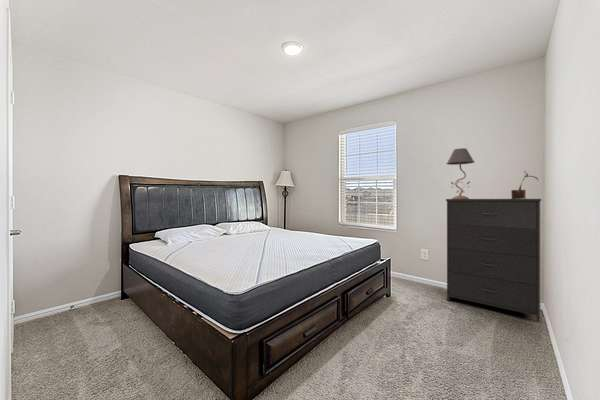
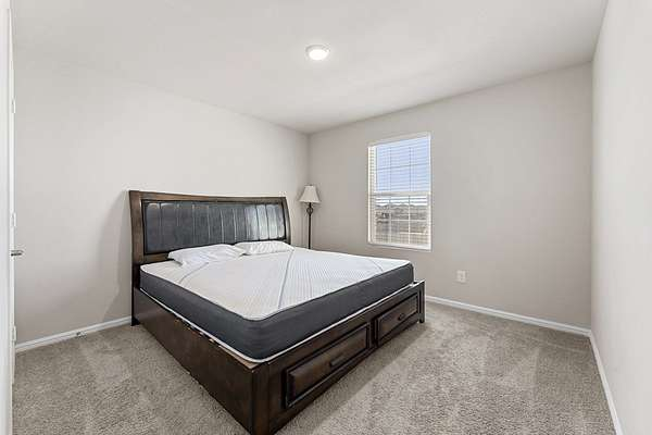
- dresser [445,198,542,323]
- potted plant [510,170,539,199]
- table lamp [446,147,475,199]
